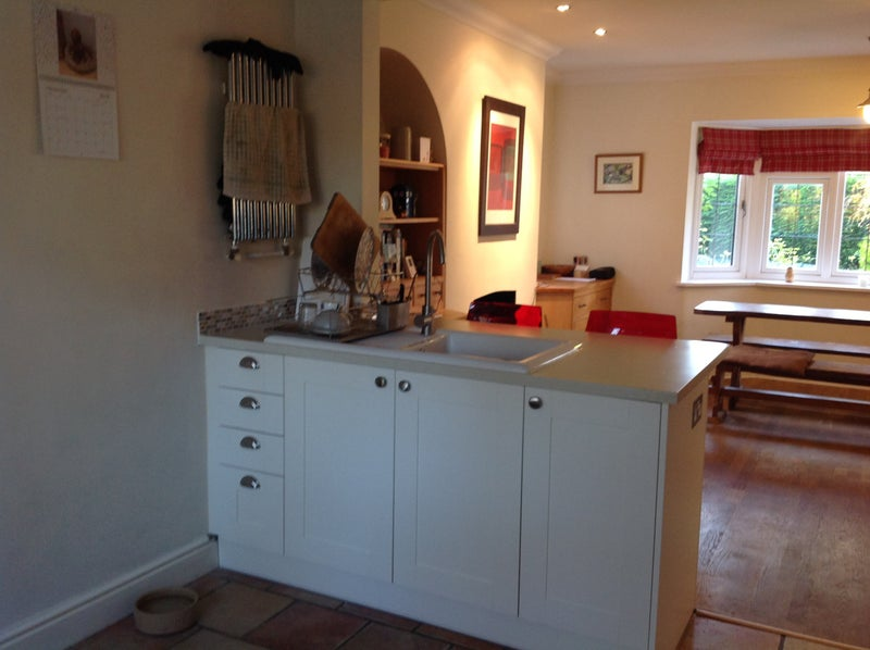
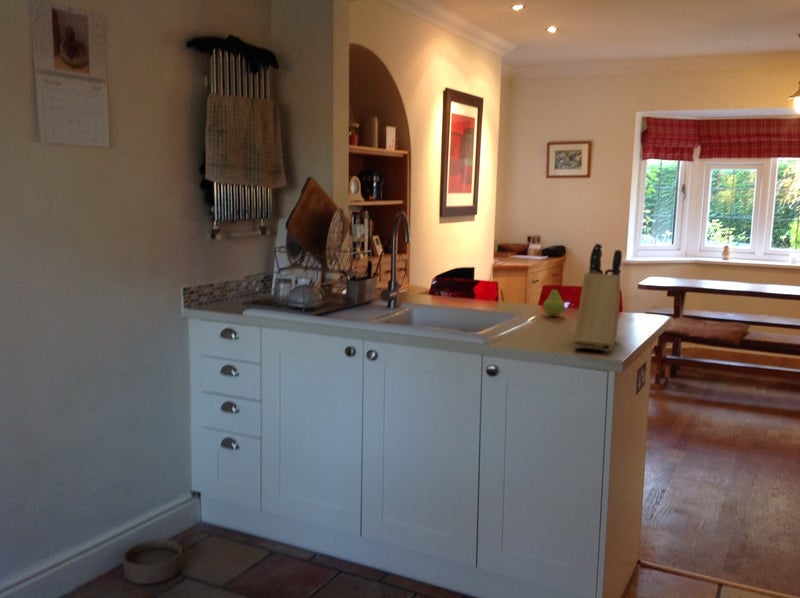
+ fruit [542,284,566,317]
+ knife block [573,242,623,353]
